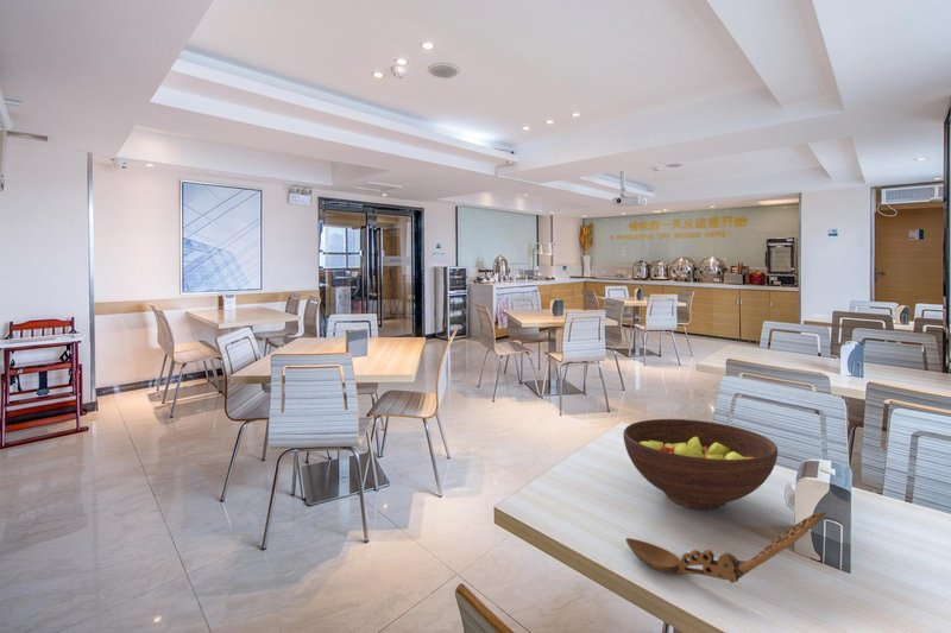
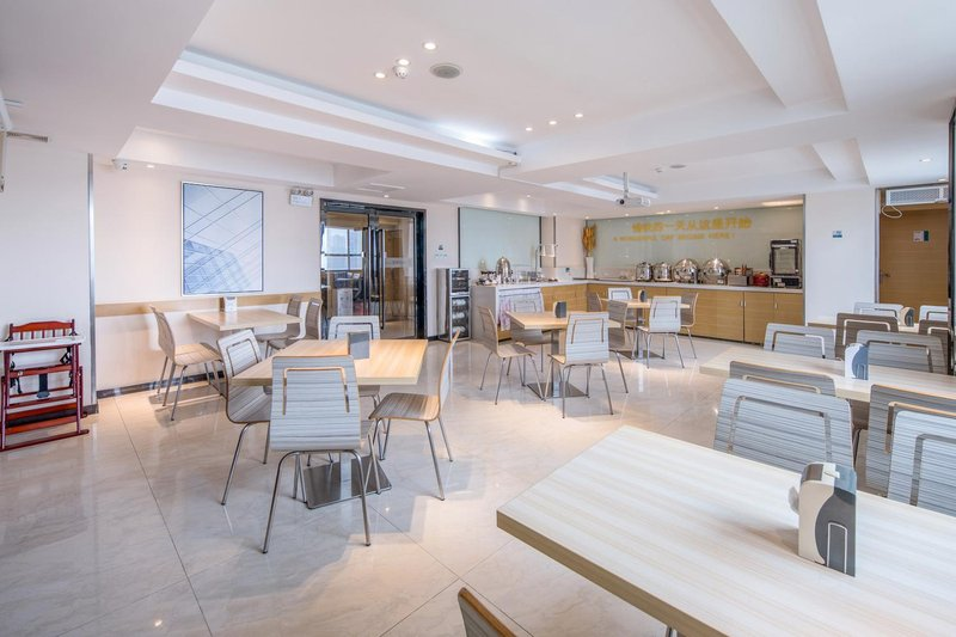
- wooden spoon [624,511,826,584]
- fruit bowl [622,418,779,511]
